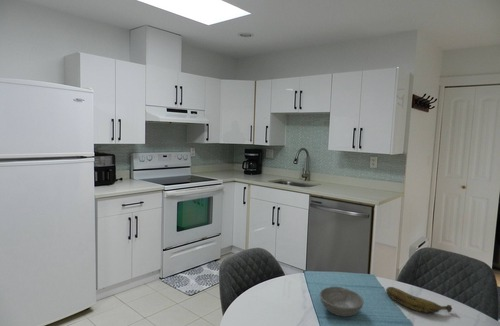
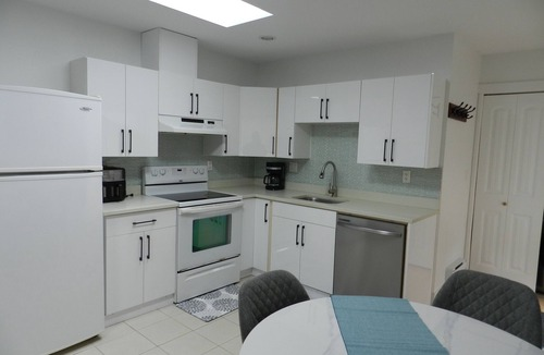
- soup bowl [319,286,364,317]
- banana [385,286,453,314]
